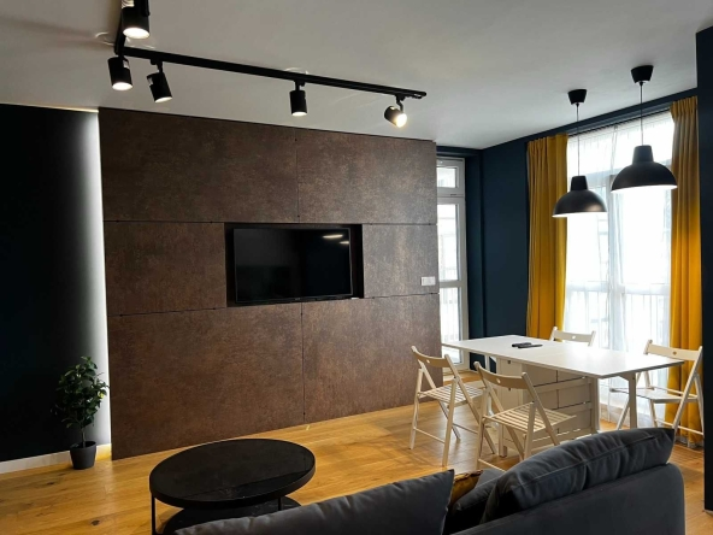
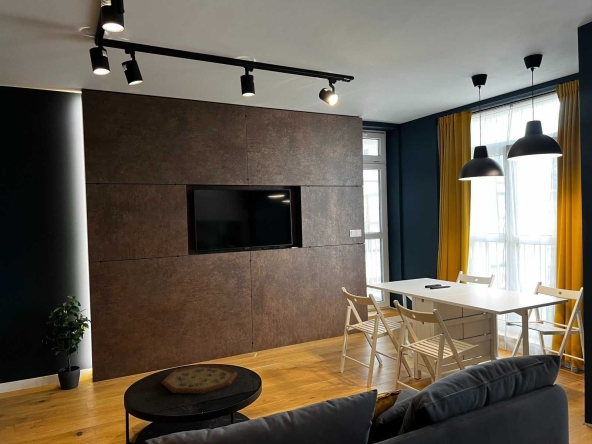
+ decorative tray [161,363,239,395]
